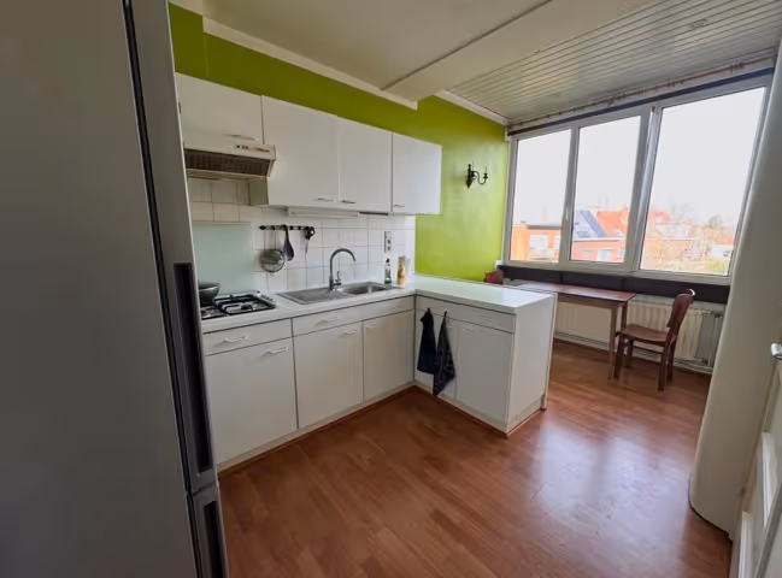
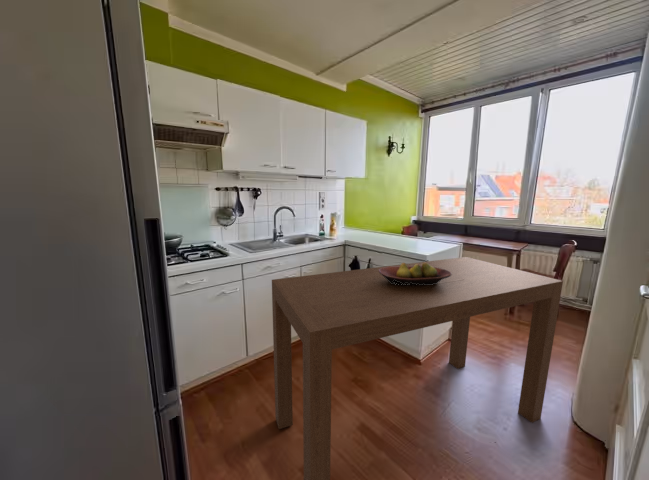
+ dining table [271,256,564,480]
+ fruit bowl [379,261,452,285]
